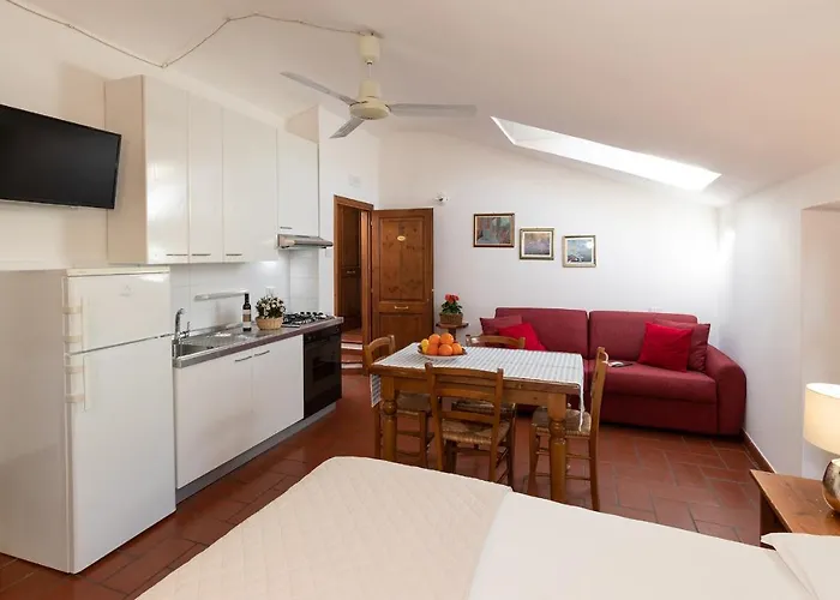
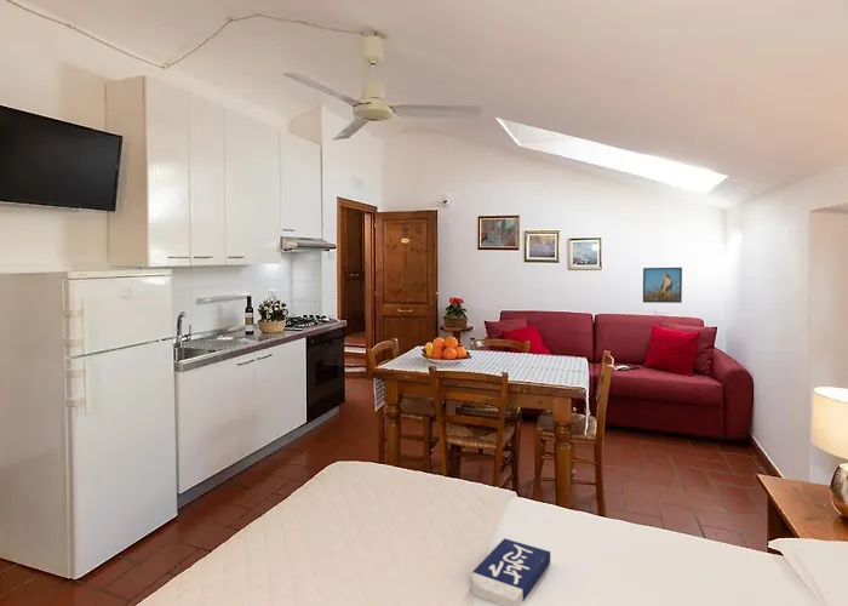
+ book [469,537,551,606]
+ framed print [642,267,683,304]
